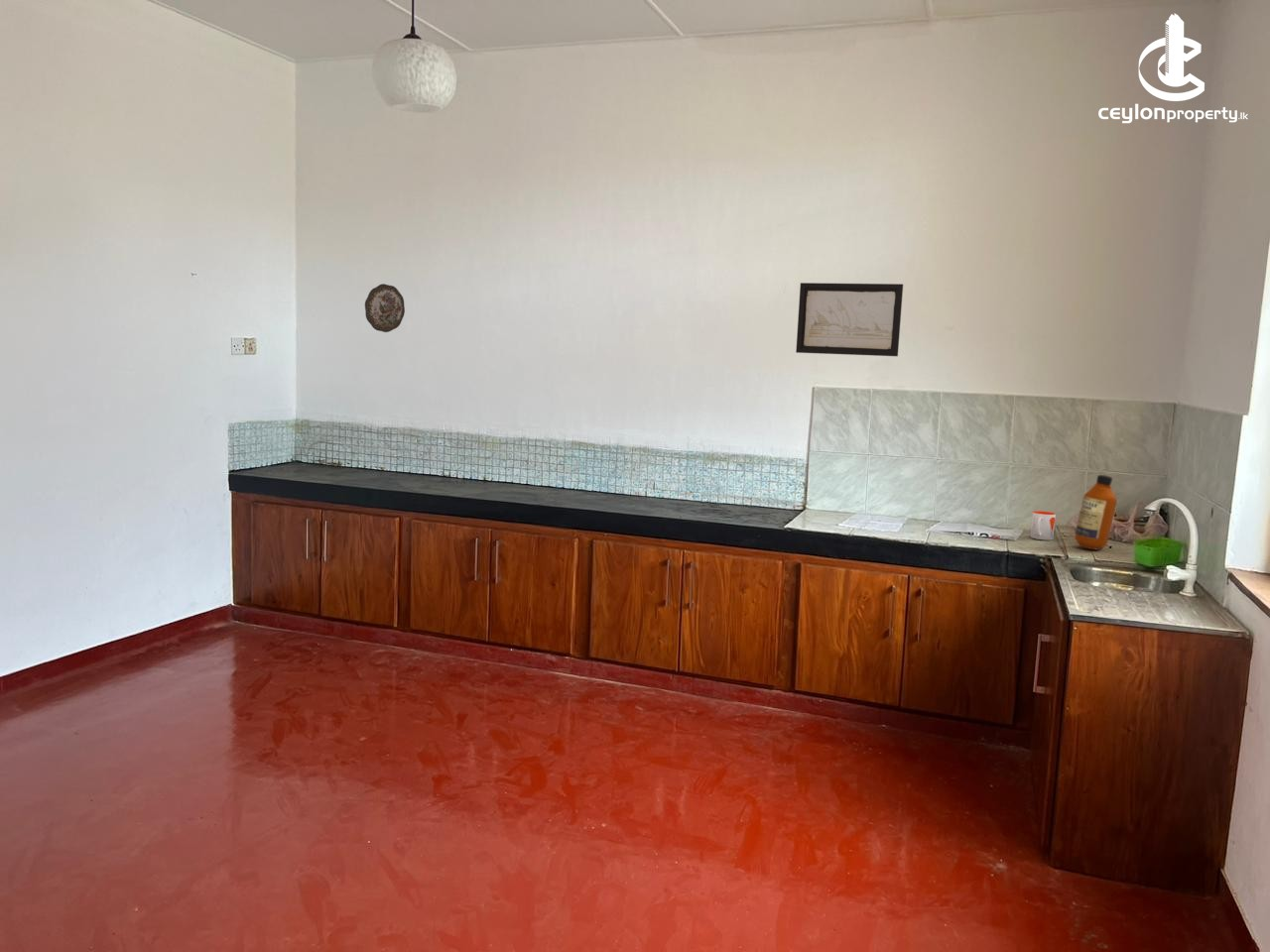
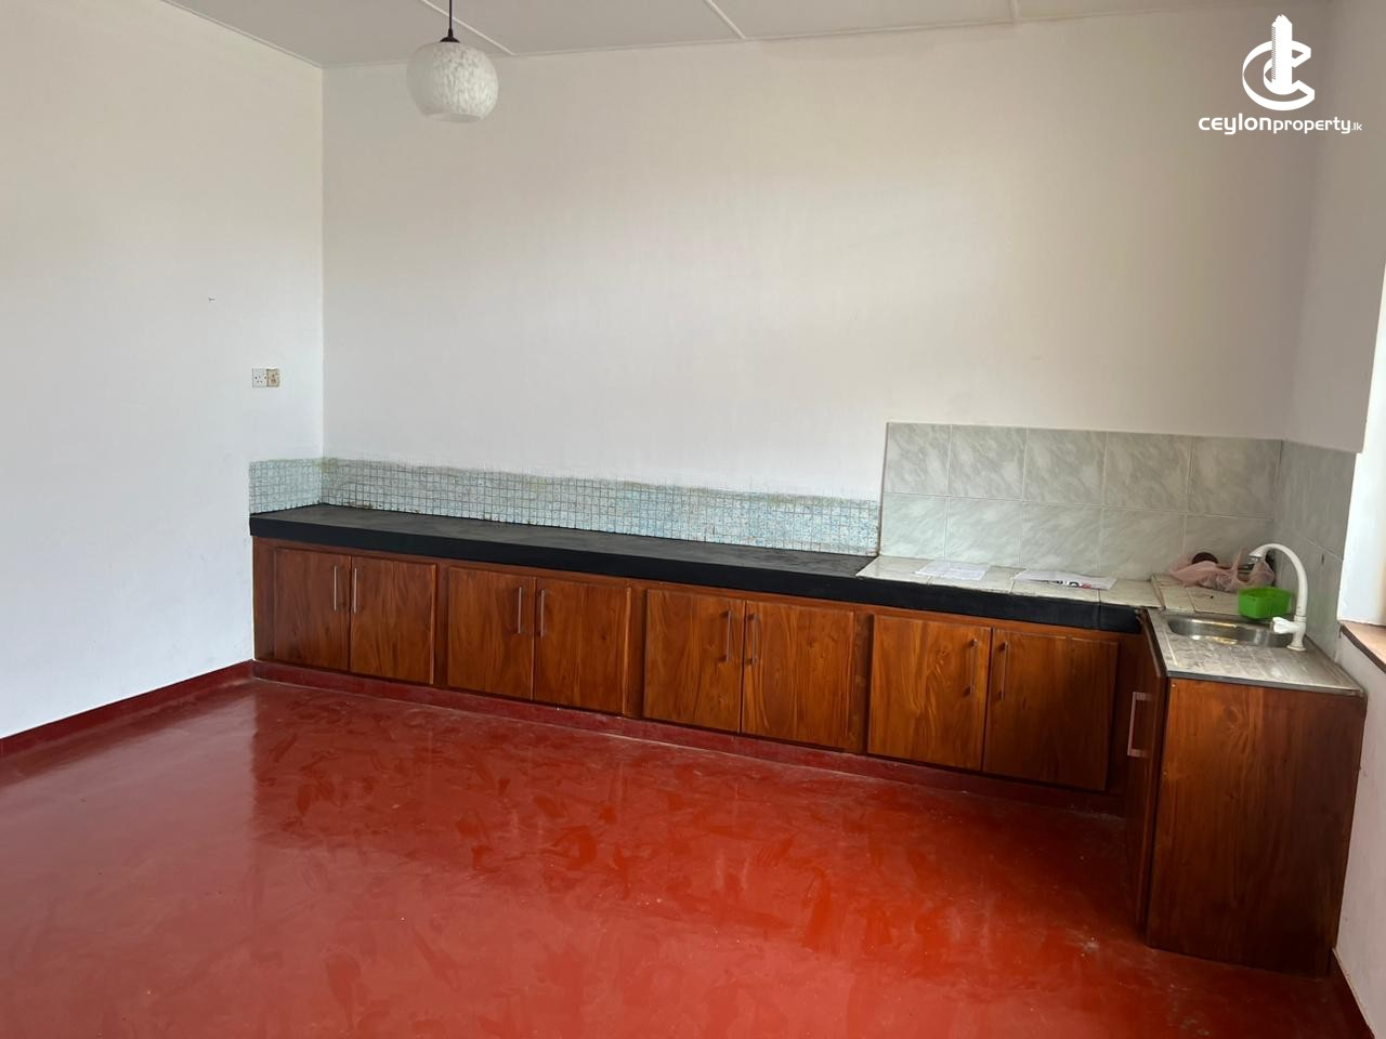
- decorative plate [364,283,406,333]
- bottle [1074,474,1118,551]
- wall art [795,282,904,357]
- mug [1030,510,1057,541]
